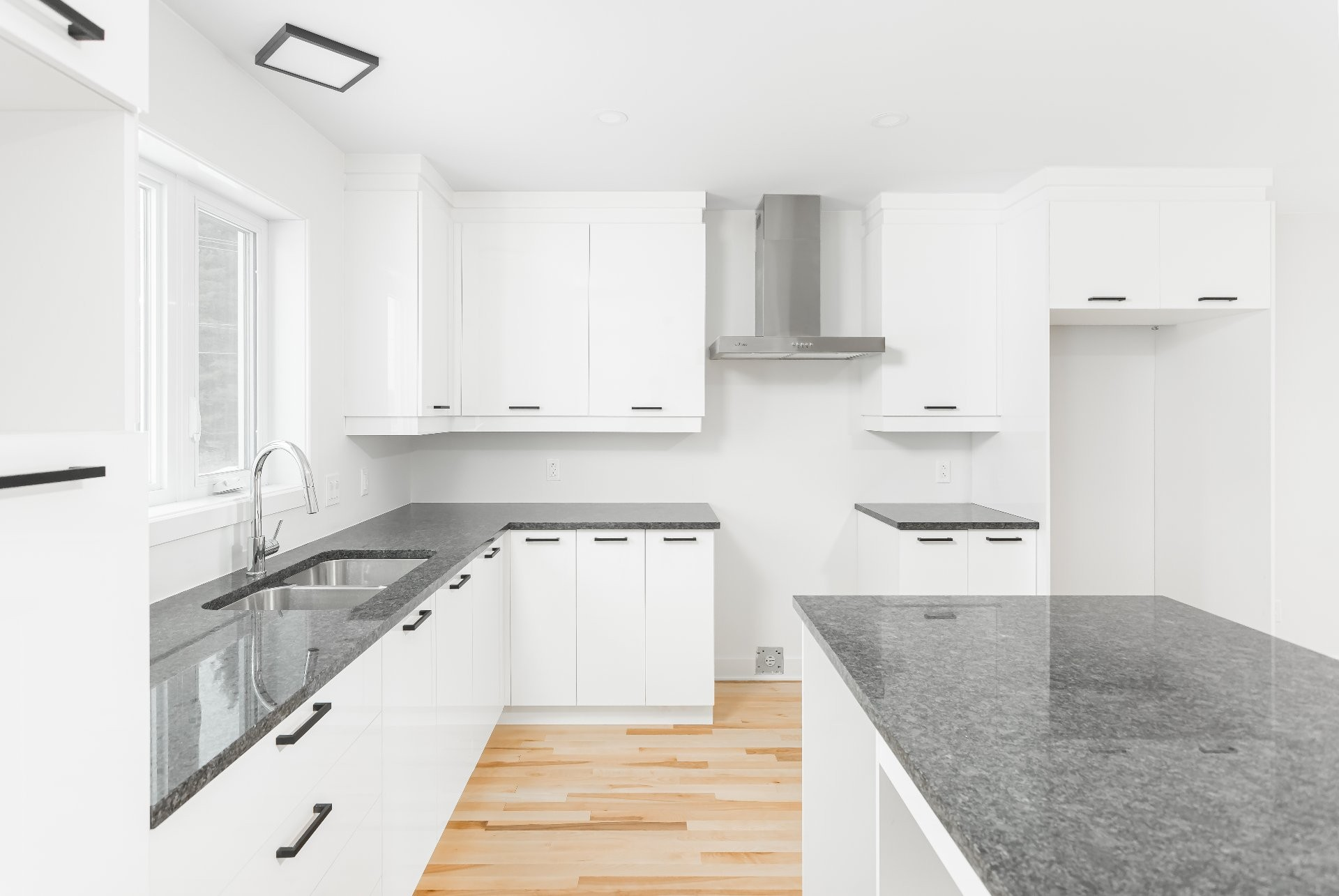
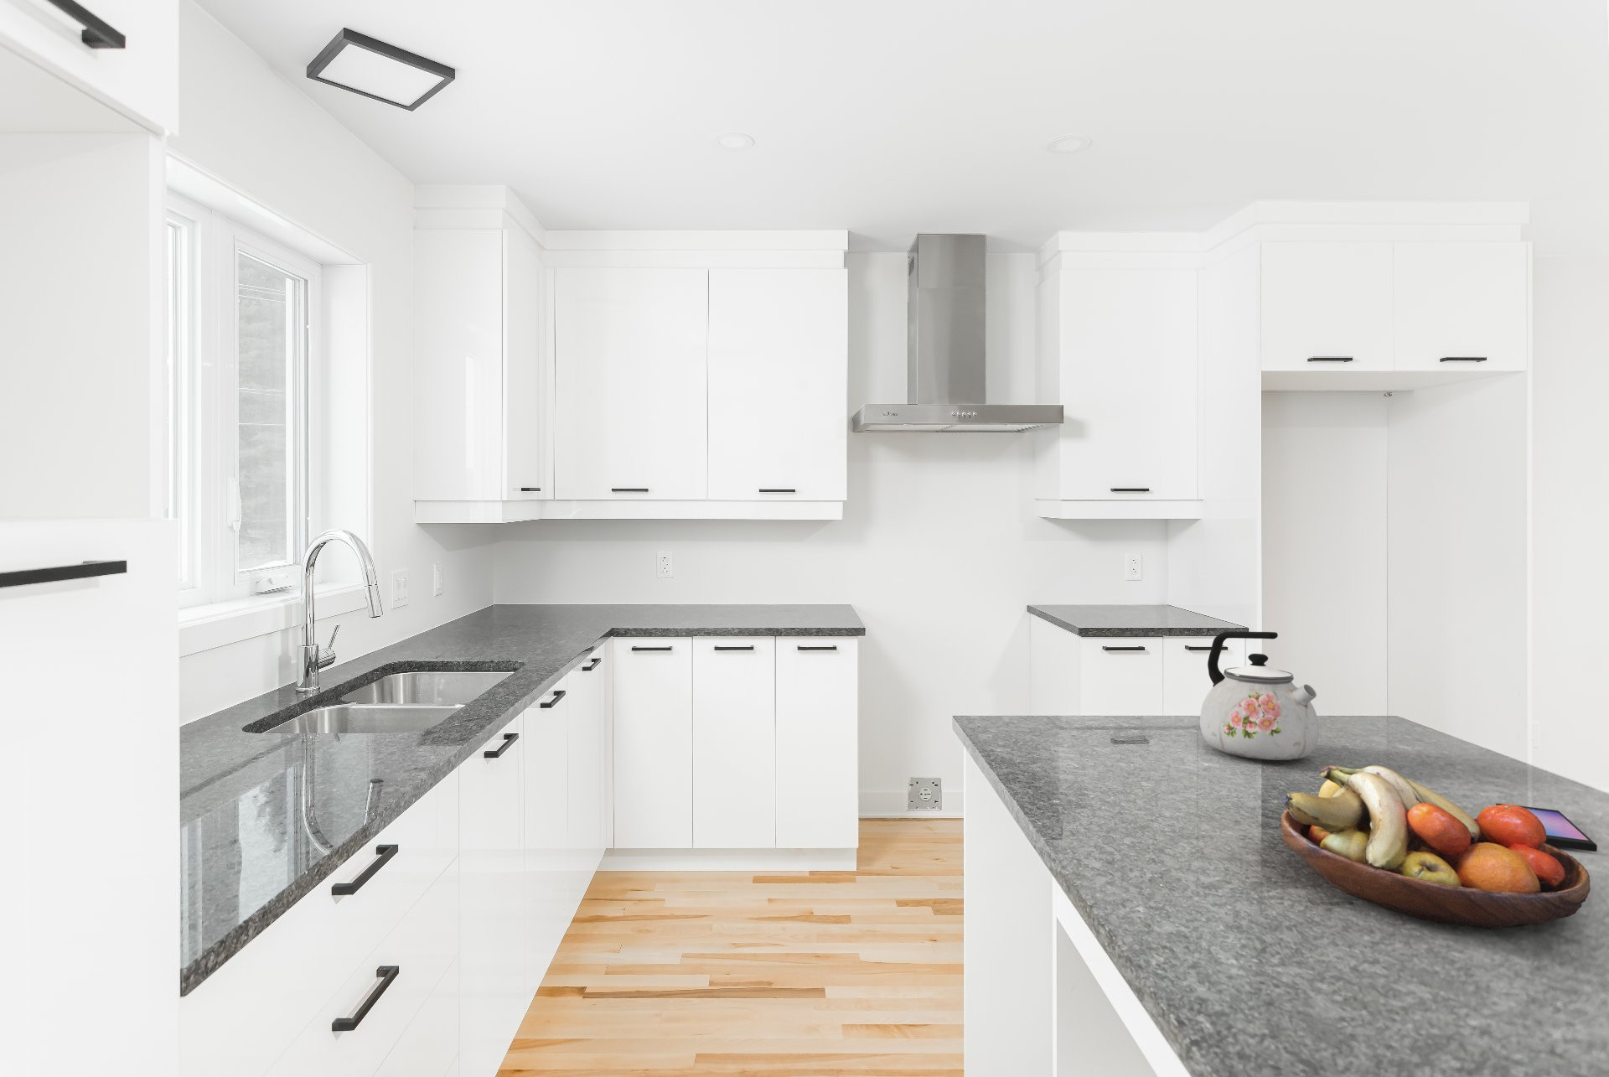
+ smartphone [1495,803,1598,852]
+ kettle [1199,630,1319,761]
+ fruit bowl [1281,764,1591,930]
